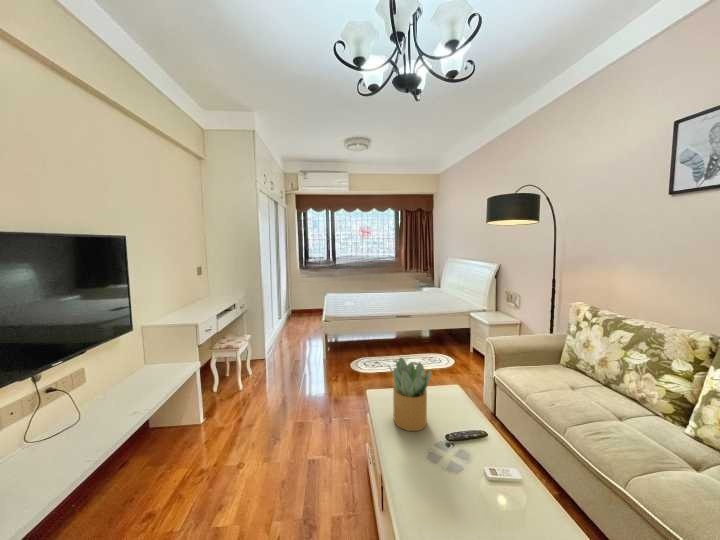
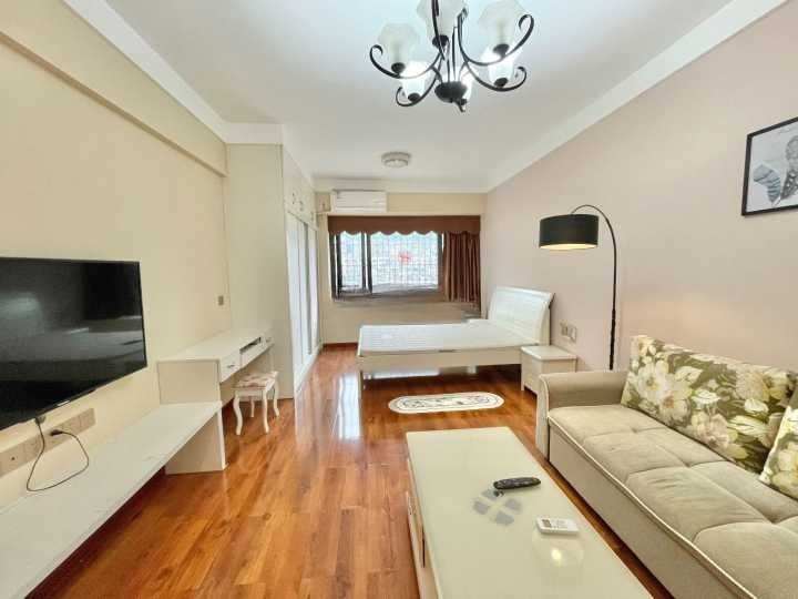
- potted plant [387,356,433,432]
